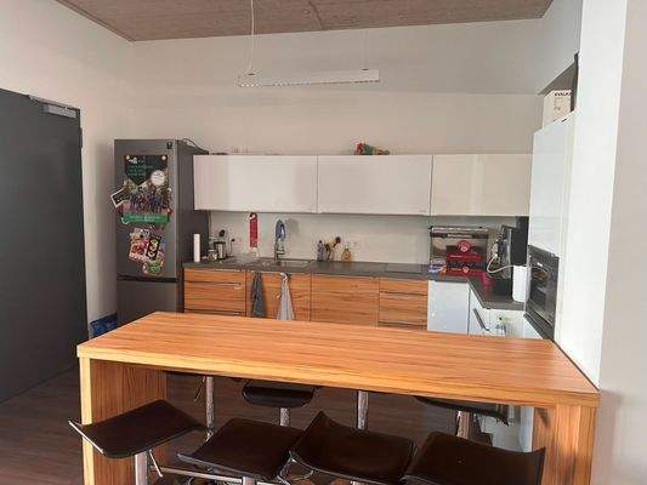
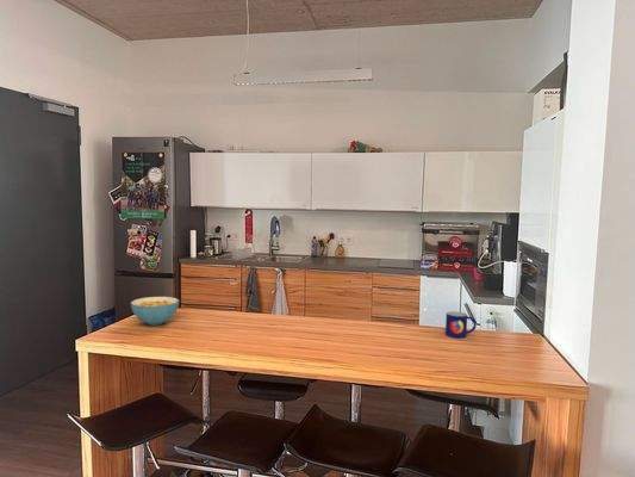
+ mug [444,310,478,339]
+ cereal bowl [130,296,180,327]
